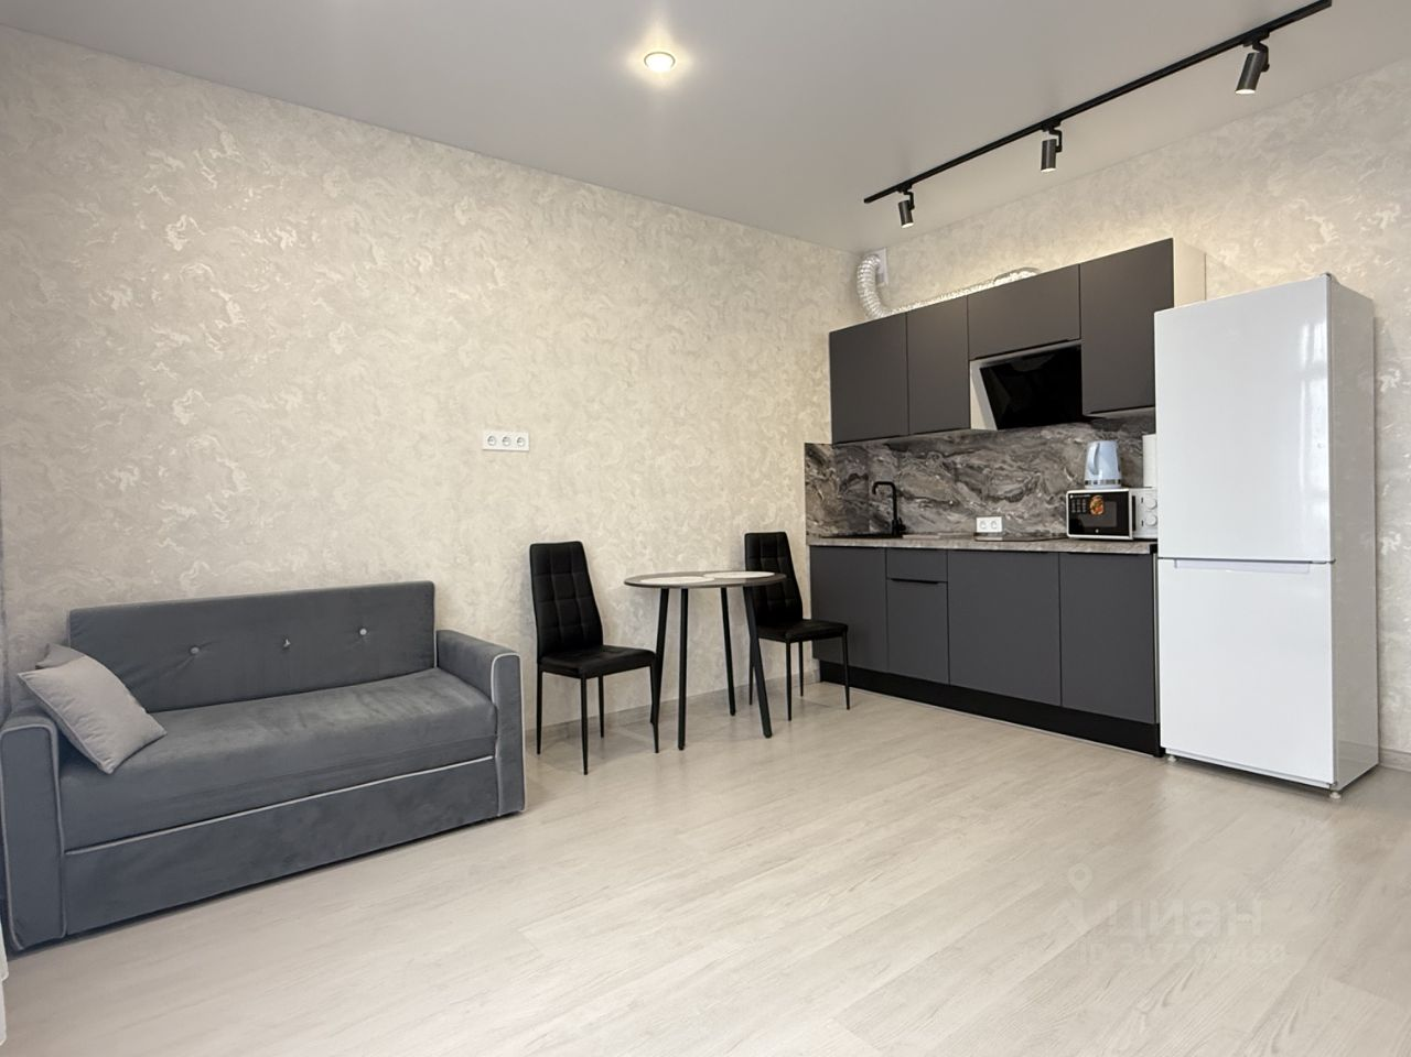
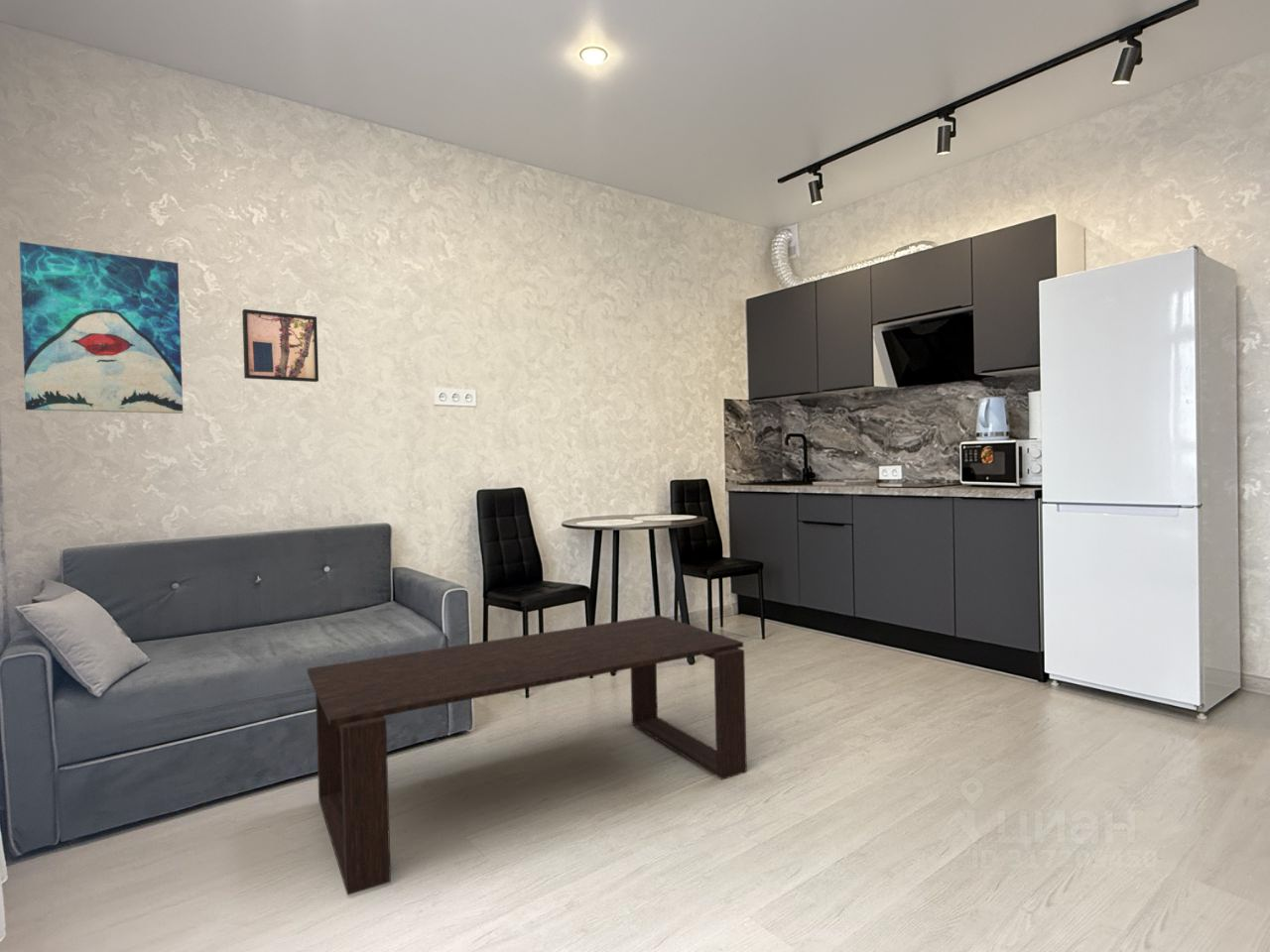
+ wall art [241,308,319,383]
+ wall art [19,241,184,415]
+ coffee table [307,614,748,896]
